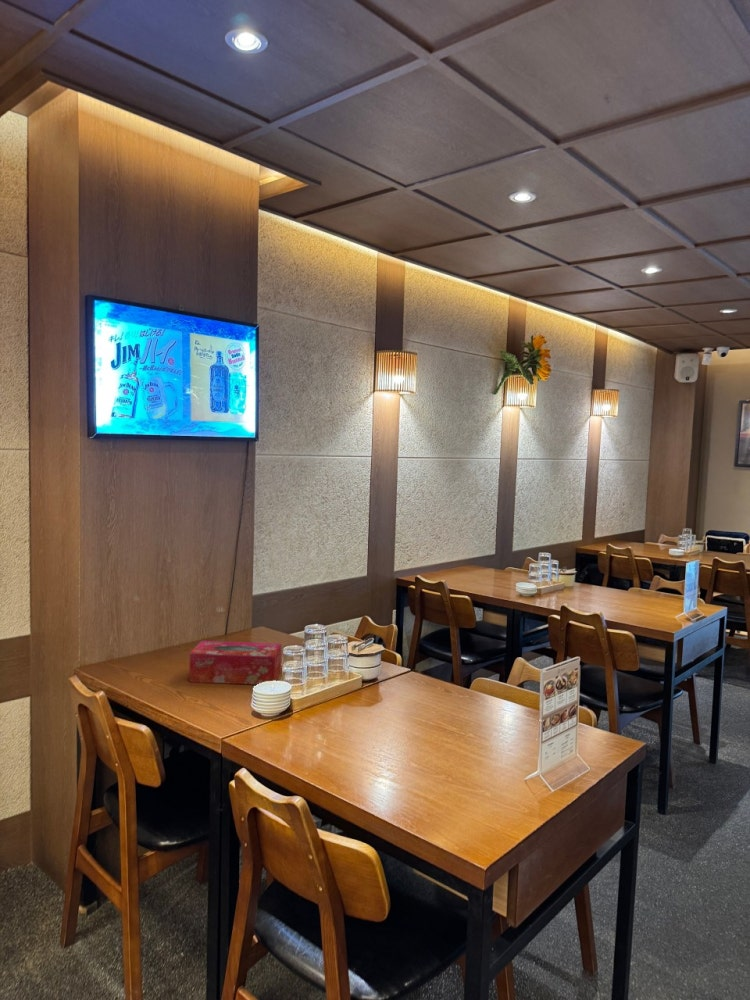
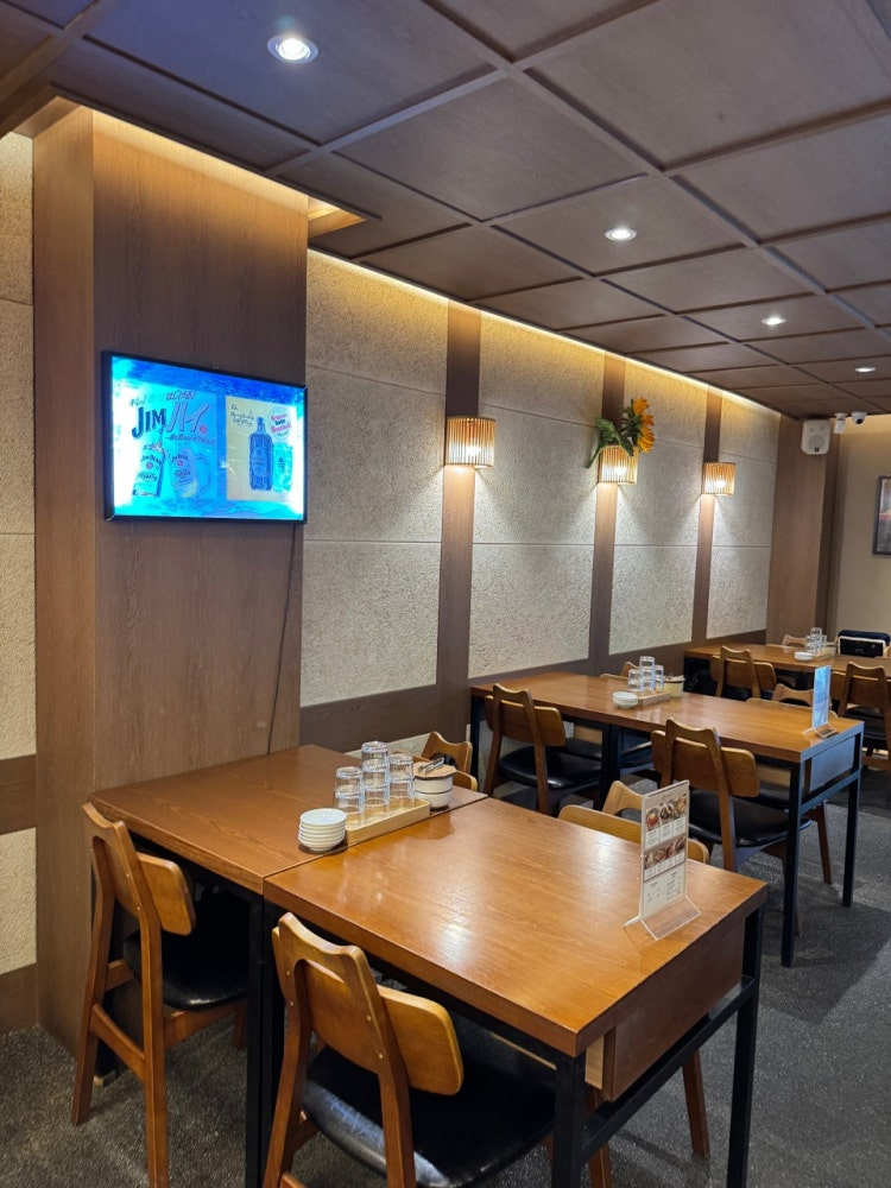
- tissue box [188,640,283,685]
